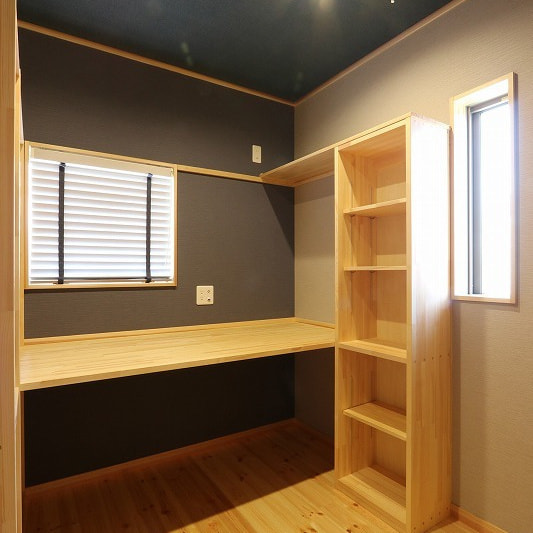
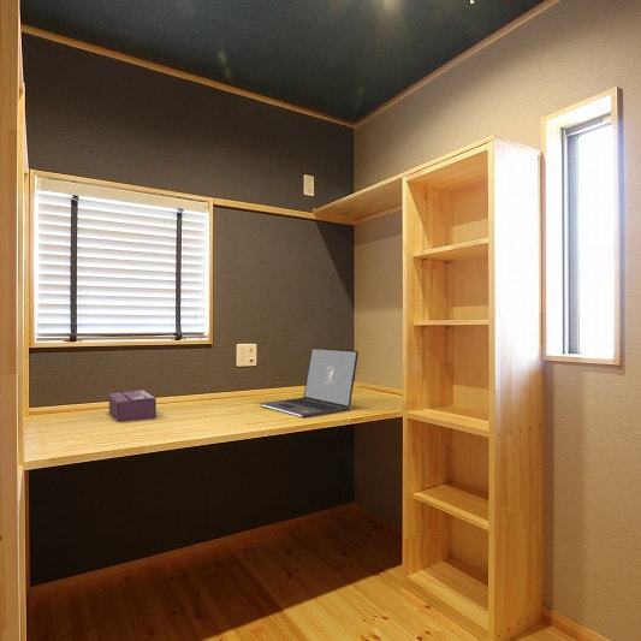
+ laptop [260,346,360,420]
+ tissue box [108,390,158,422]
